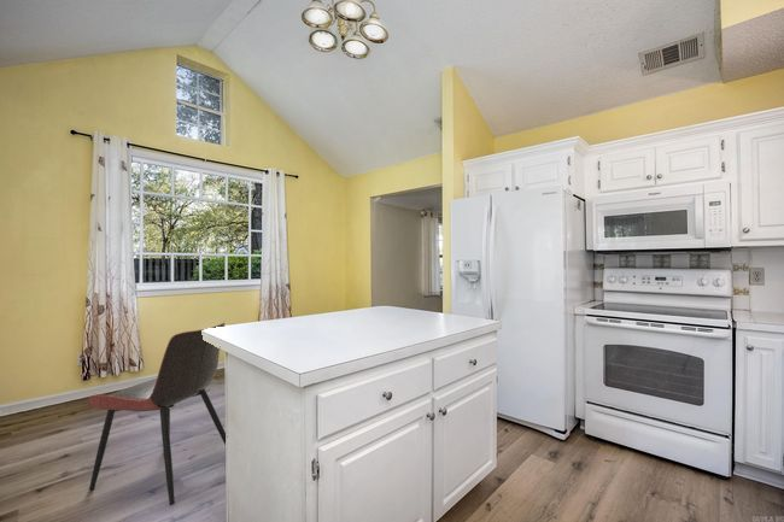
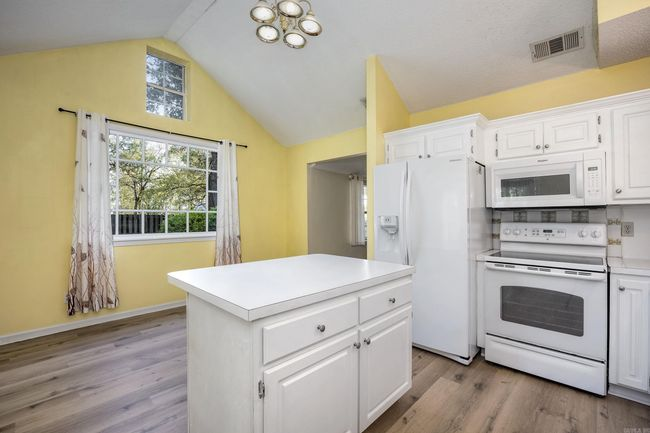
- dining chair [87,322,227,506]
